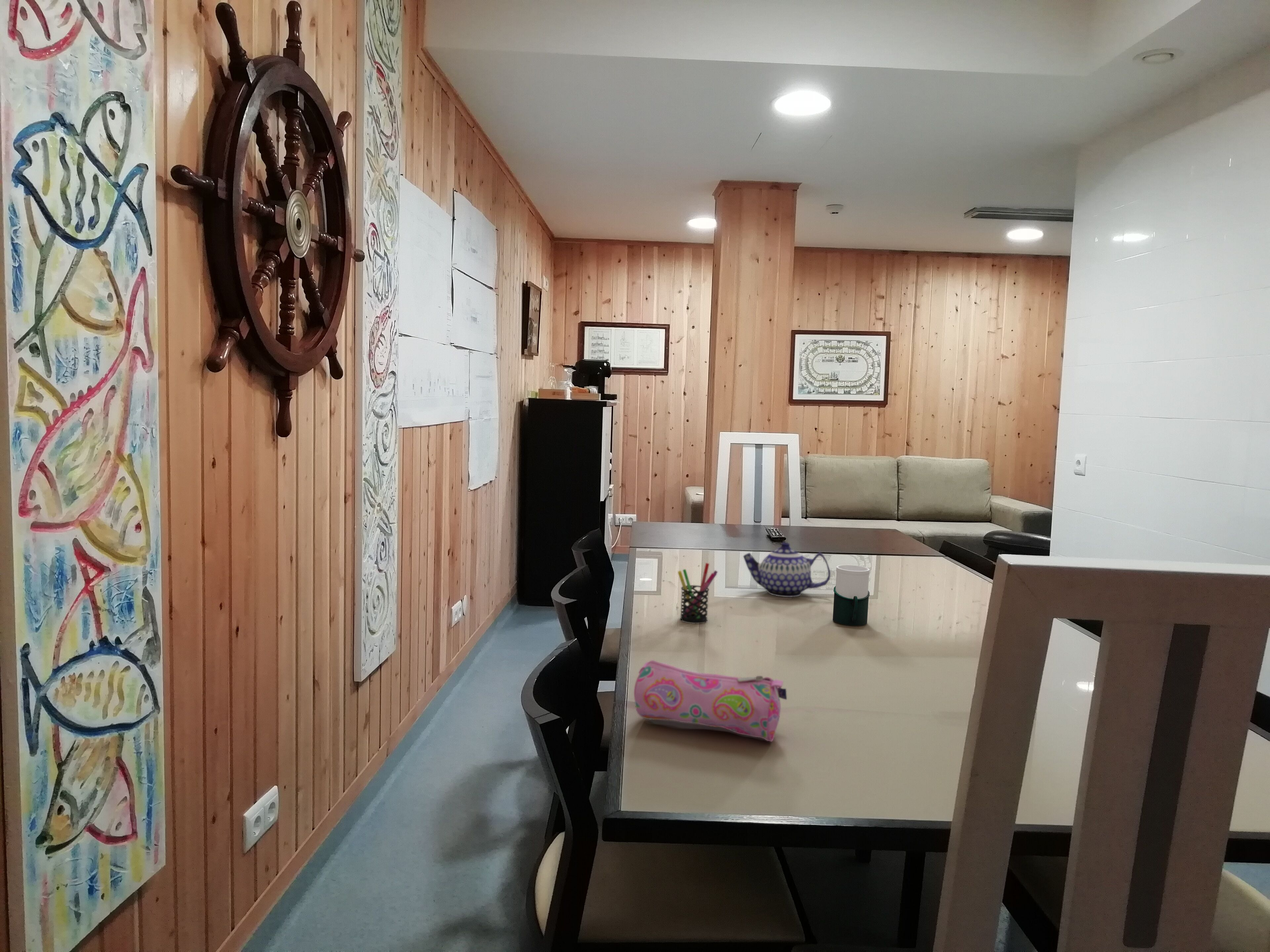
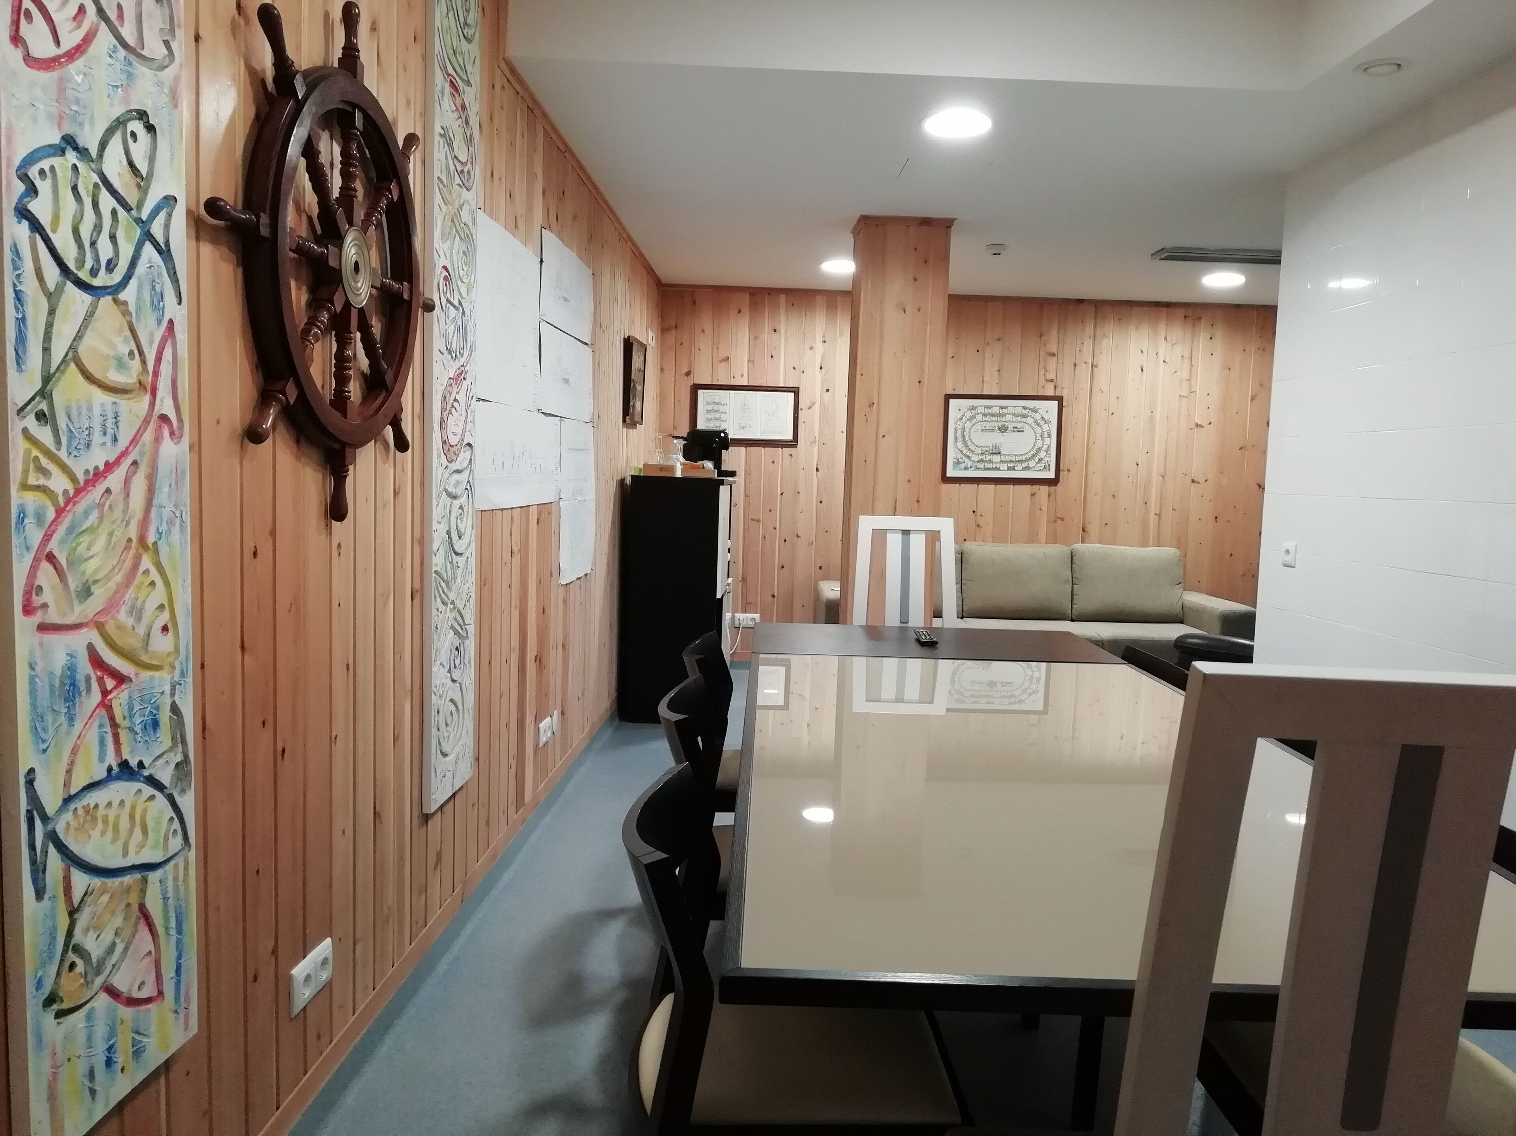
- pencil case [634,660,787,742]
- cup [832,565,870,626]
- pen holder [677,563,718,624]
- teapot [743,542,831,597]
